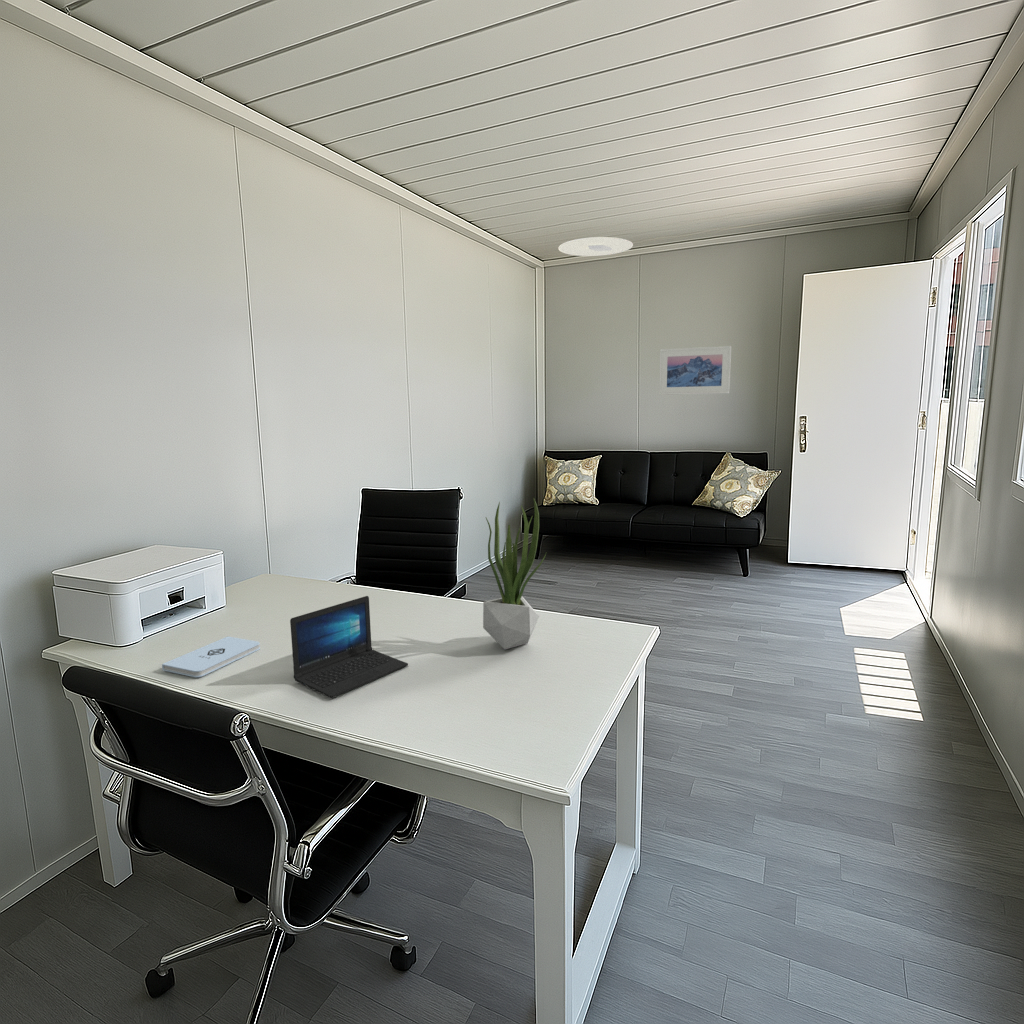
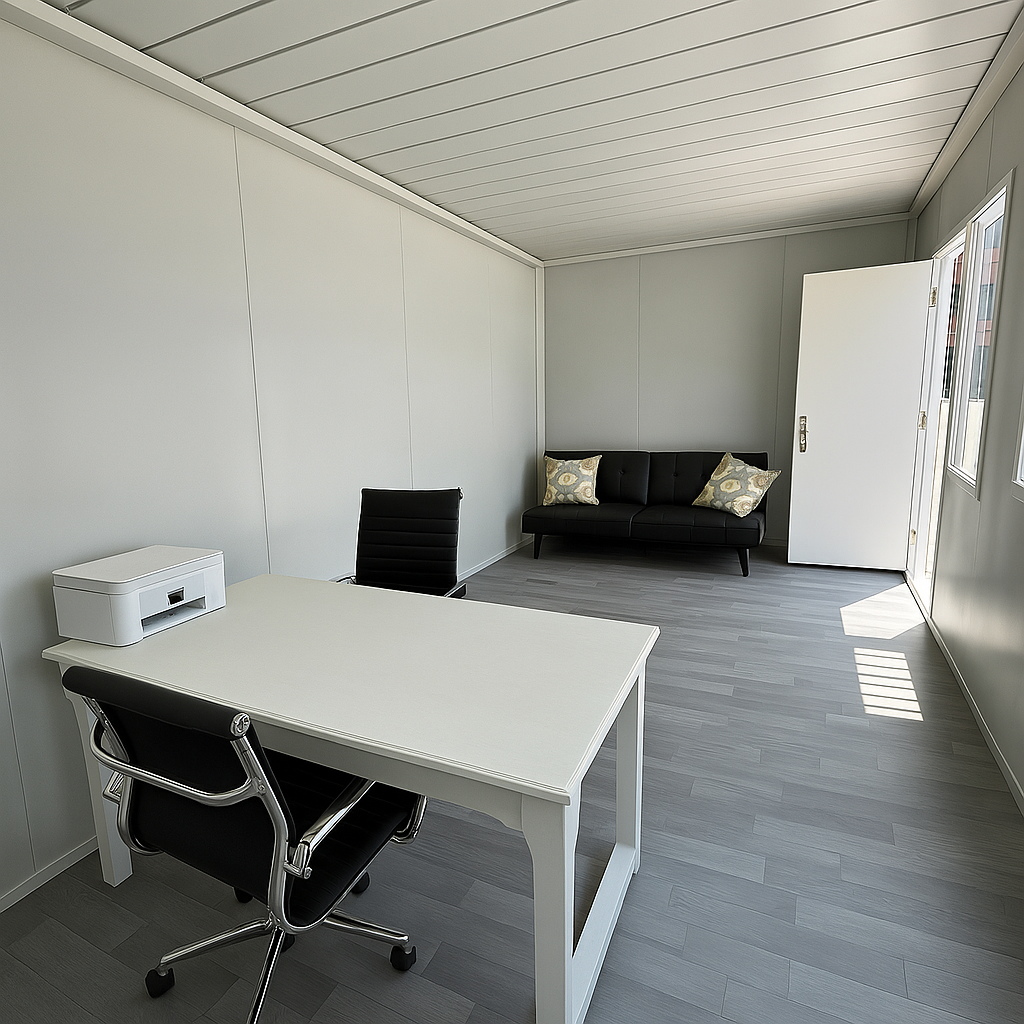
- notepad [161,636,261,678]
- potted plant [482,497,547,651]
- ceiling light [557,236,634,257]
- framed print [658,345,732,396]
- laptop [289,595,409,699]
